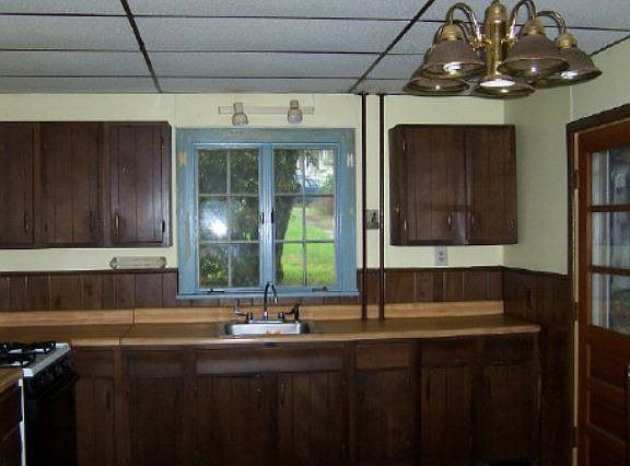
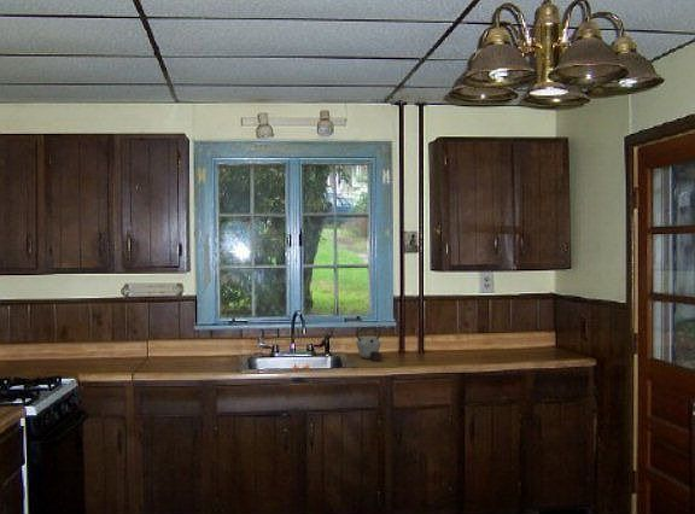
+ kettle [355,327,382,363]
